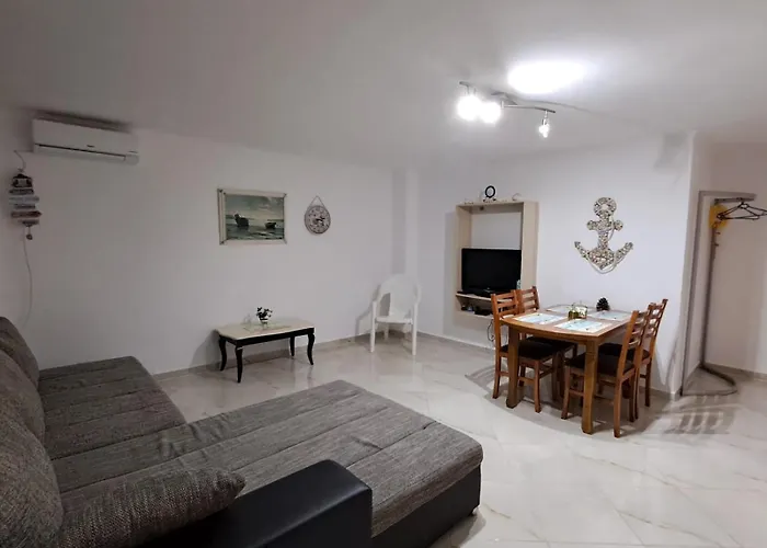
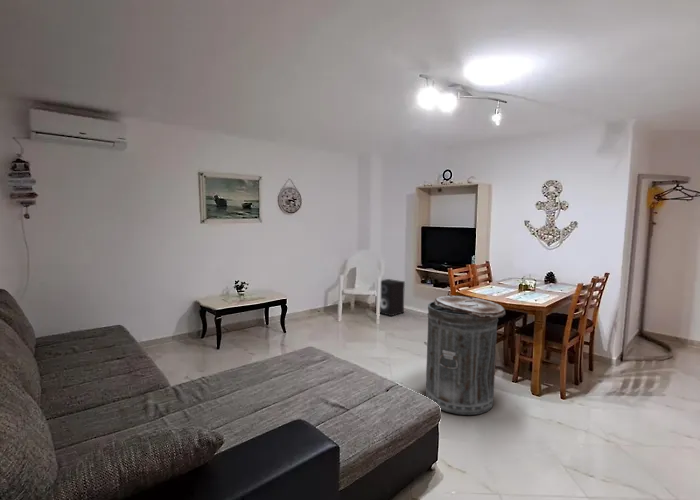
+ speaker [374,278,406,317]
+ trash can lid [425,294,507,416]
